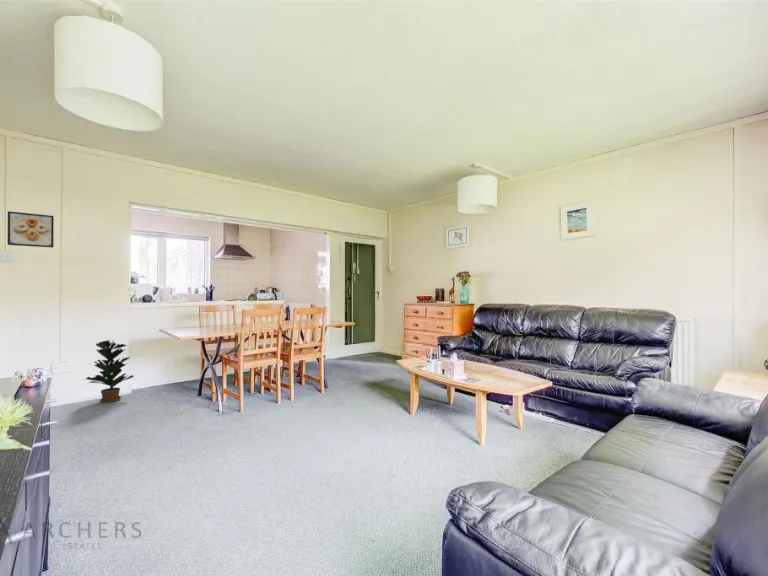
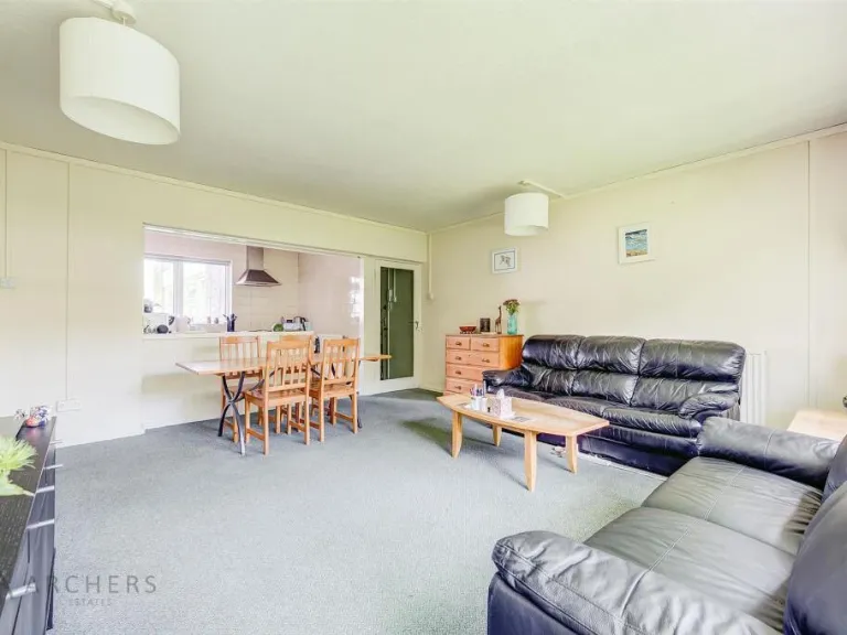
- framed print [7,210,55,249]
- potted plant [85,339,135,404]
